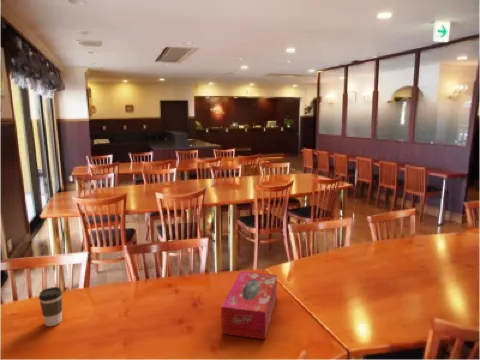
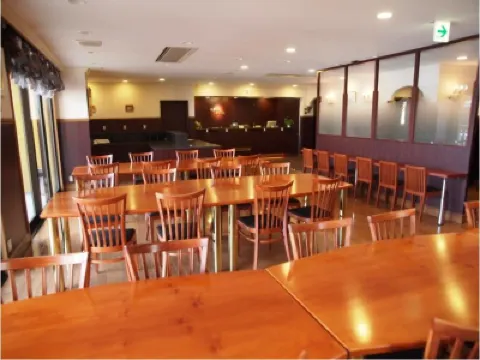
- tissue box [220,270,278,340]
- coffee cup [38,286,63,327]
